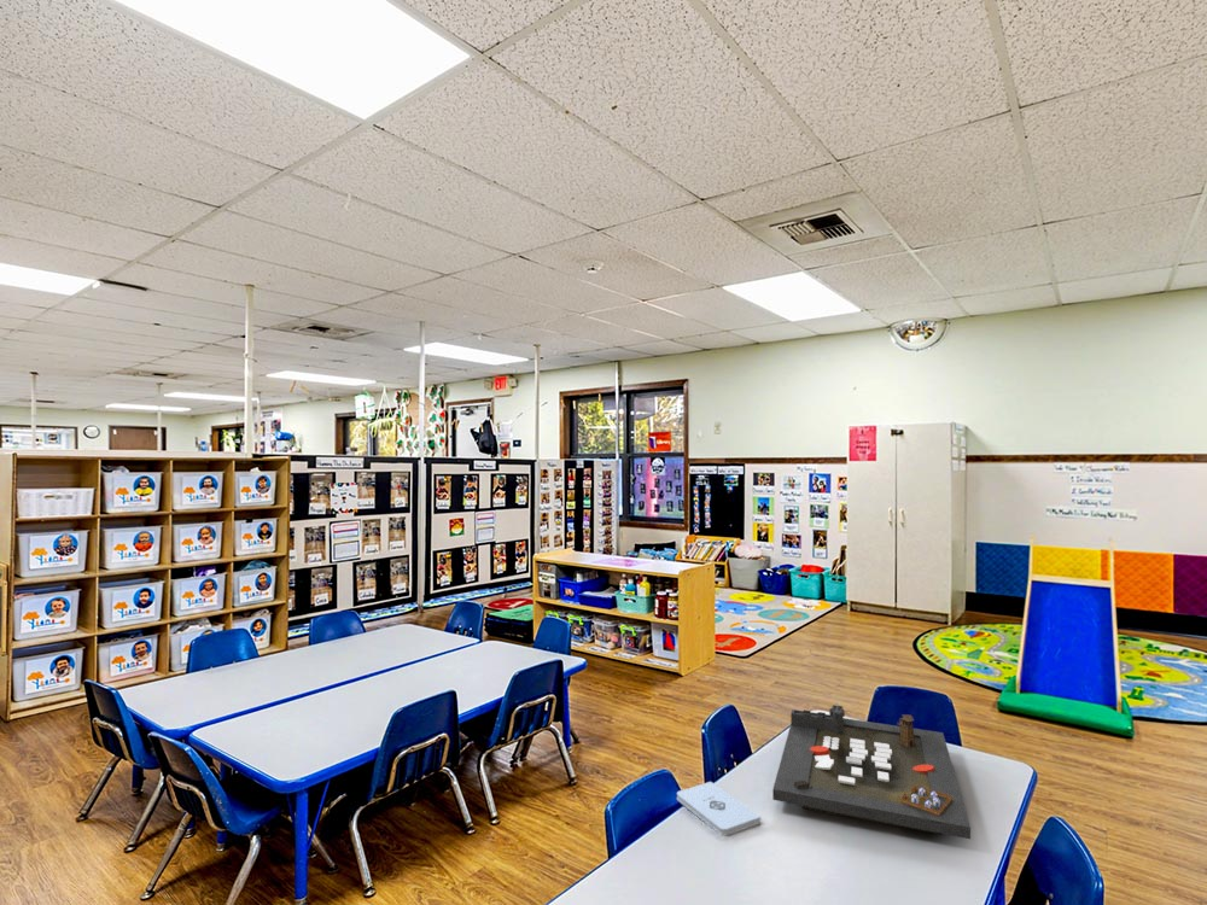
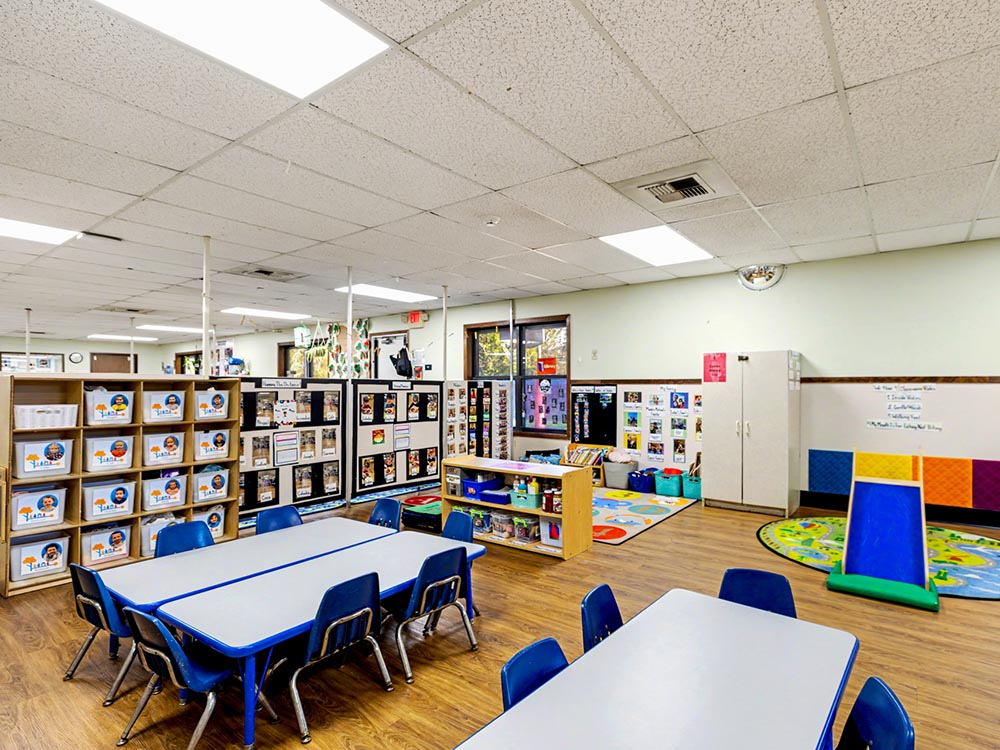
- notepad [676,781,762,836]
- gameboard [771,702,972,840]
